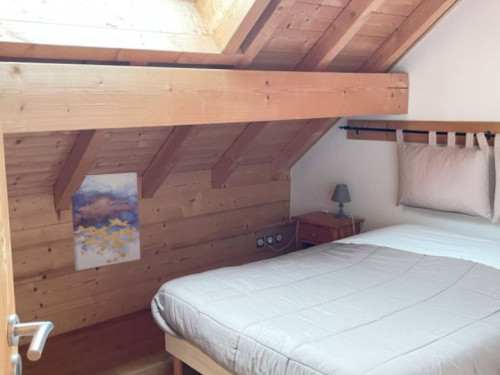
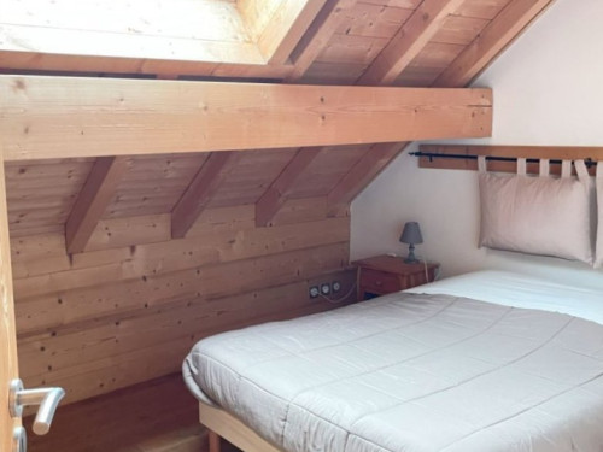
- wall art [70,172,141,271]
